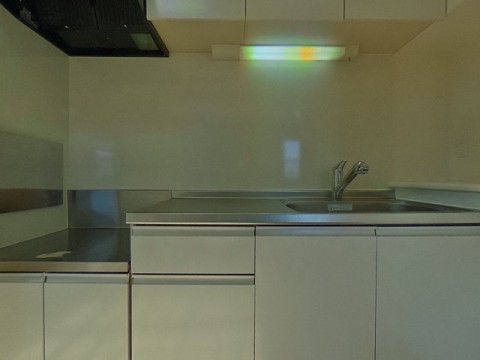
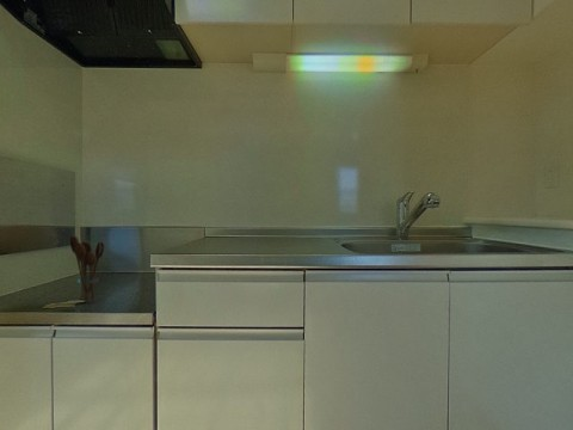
+ utensil holder [69,234,106,303]
